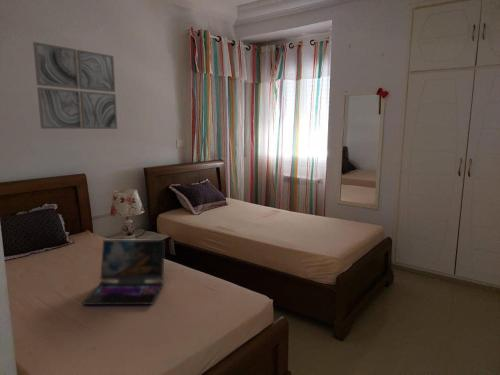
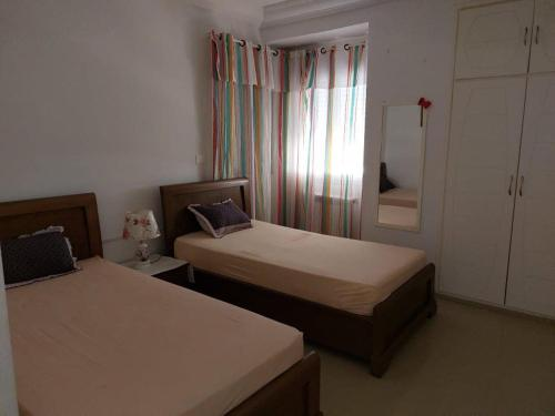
- wall art [32,41,118,130]
- laptop [80,239,166,306]
